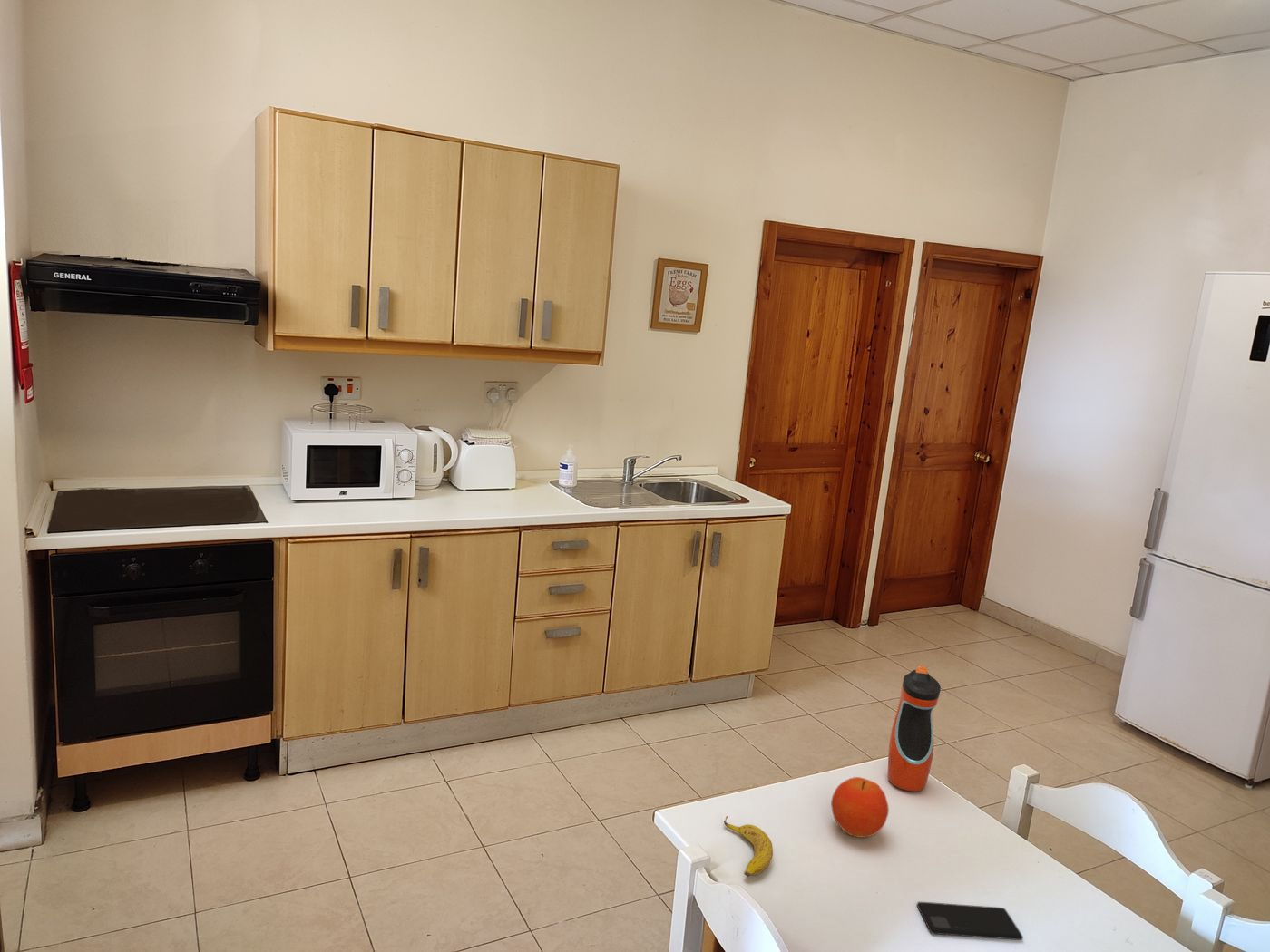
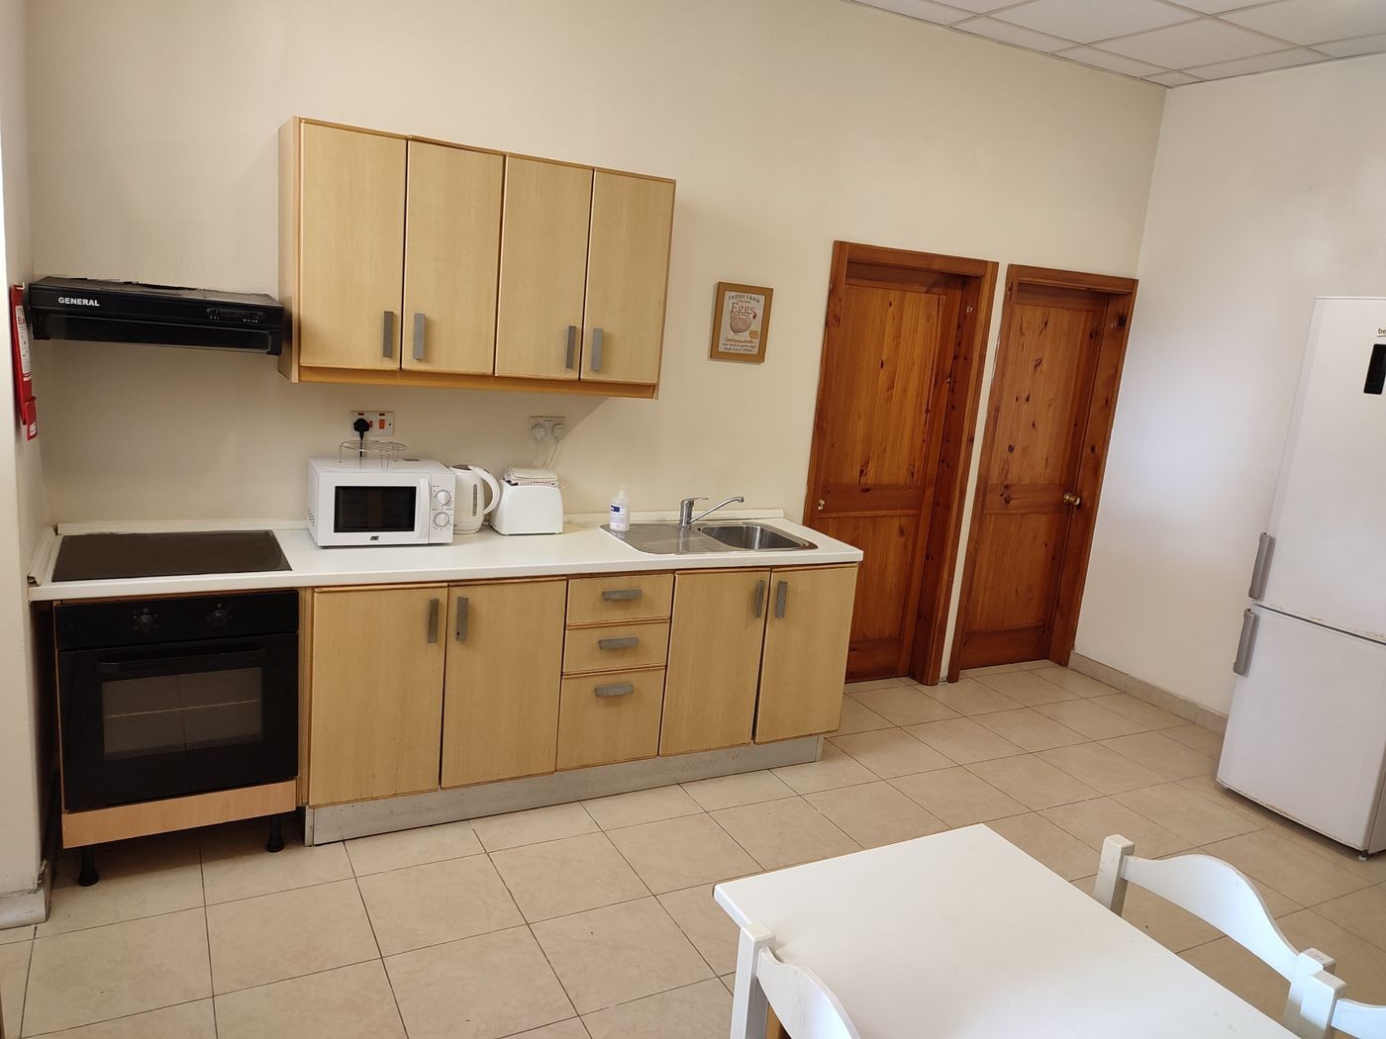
- fruit [830,776,890,839]
- smartphone [916,901,1024,941]
- water bottle [887,665,942,792]
- banana [723,815,774,877]
